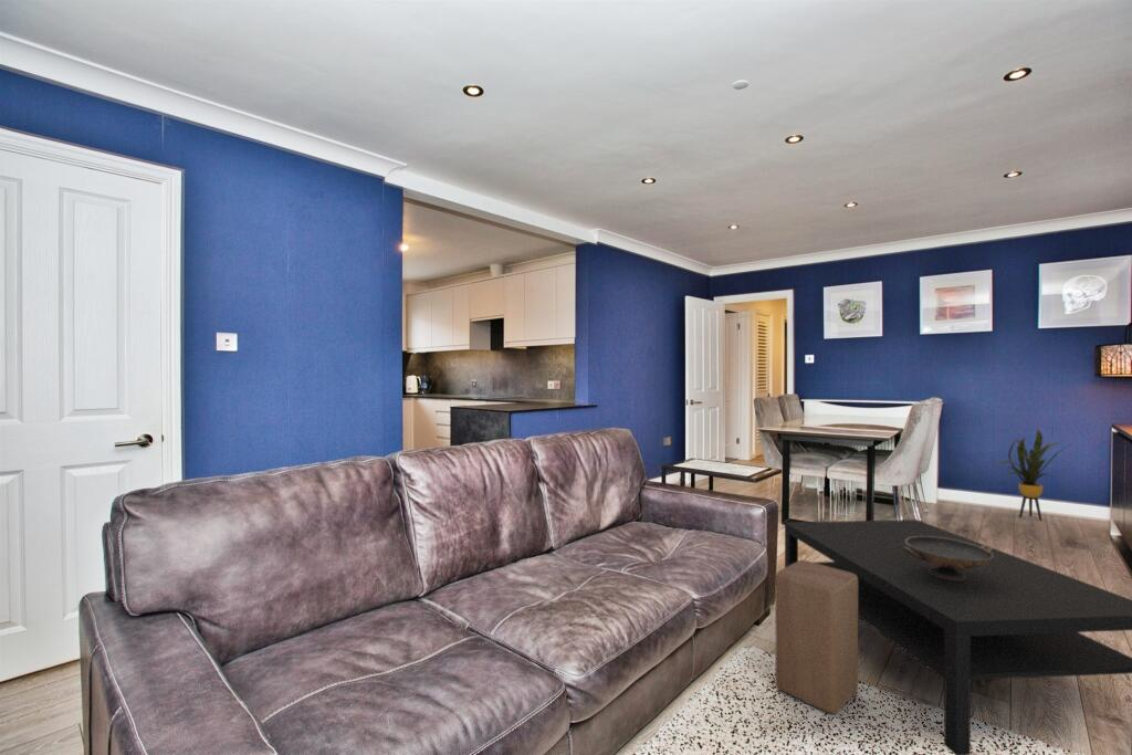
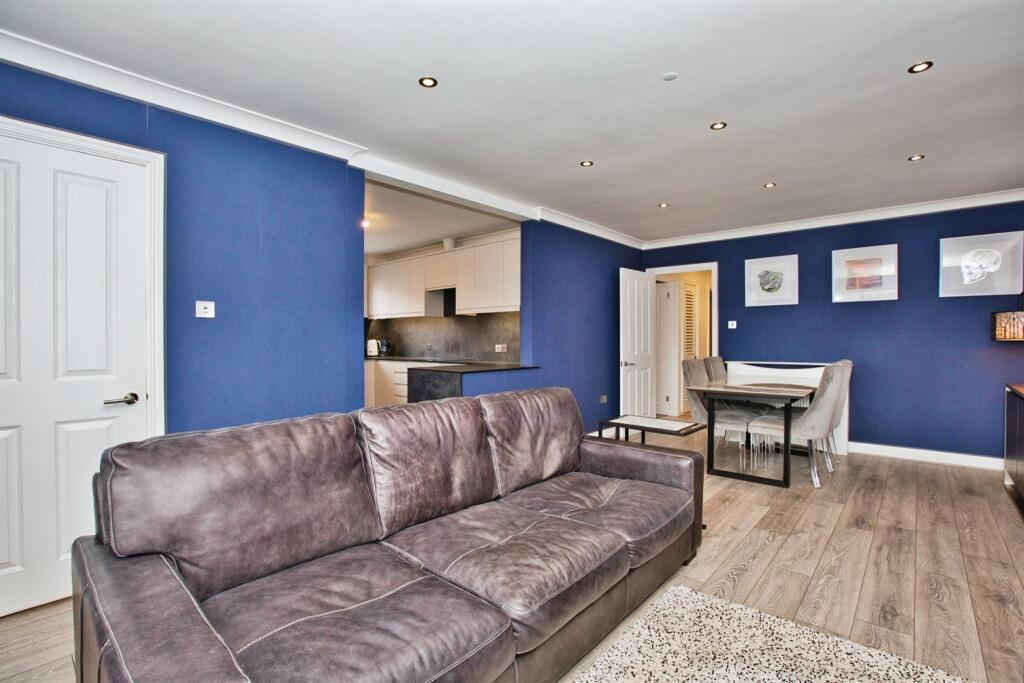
- decorative bowl [903,536,994,580]
- house plant [997,429,1079,521]
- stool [775,559,859,715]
- coffee table [784,518,1132,755]
